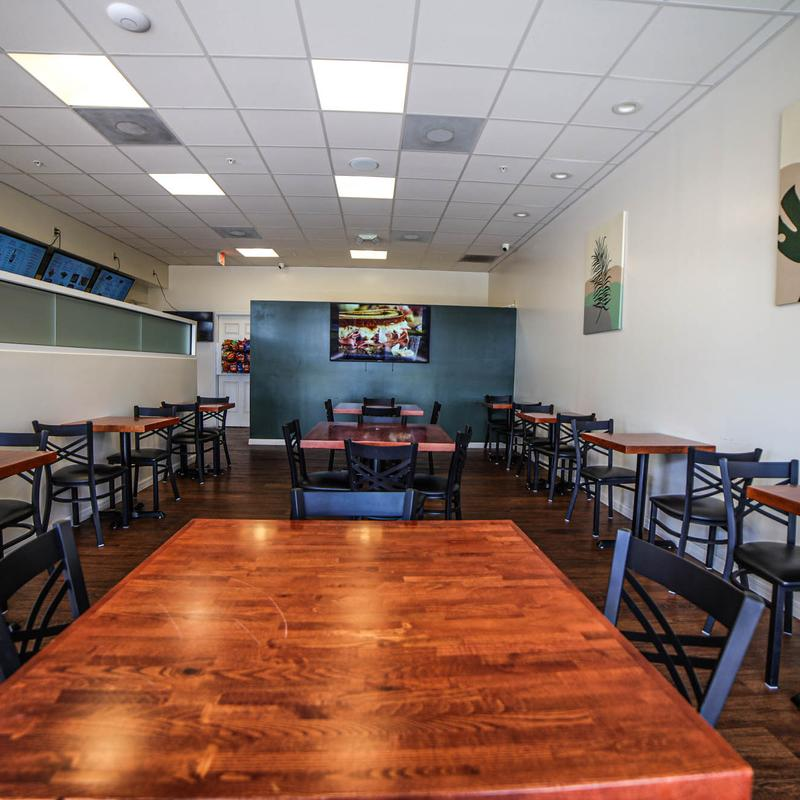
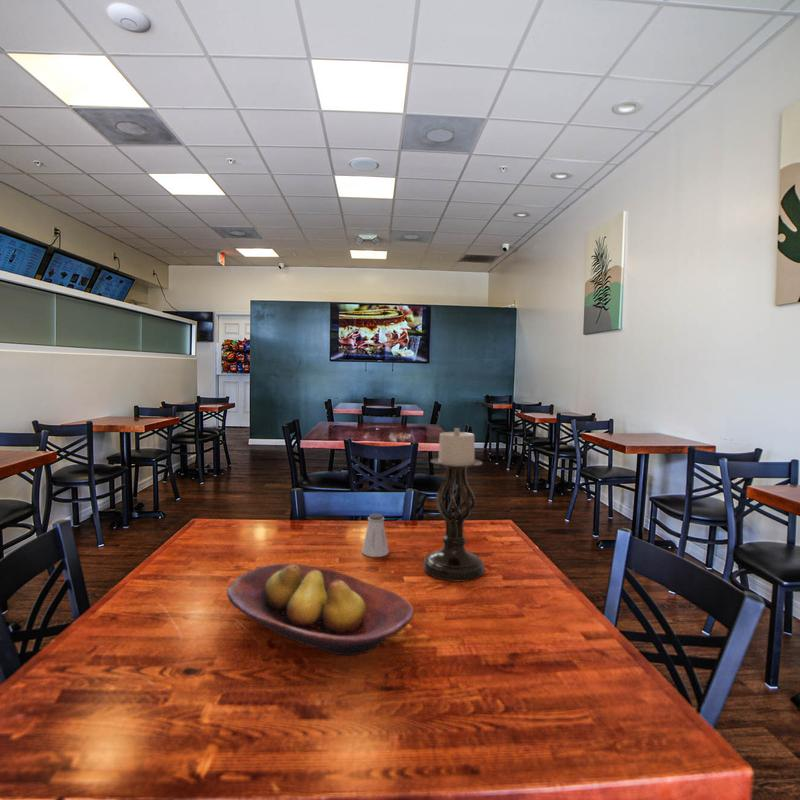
+ fruit bowl [226,563,415,657]
+ candle holder [422,427,485,583]
+ saltshaker [361,513,390,558]
